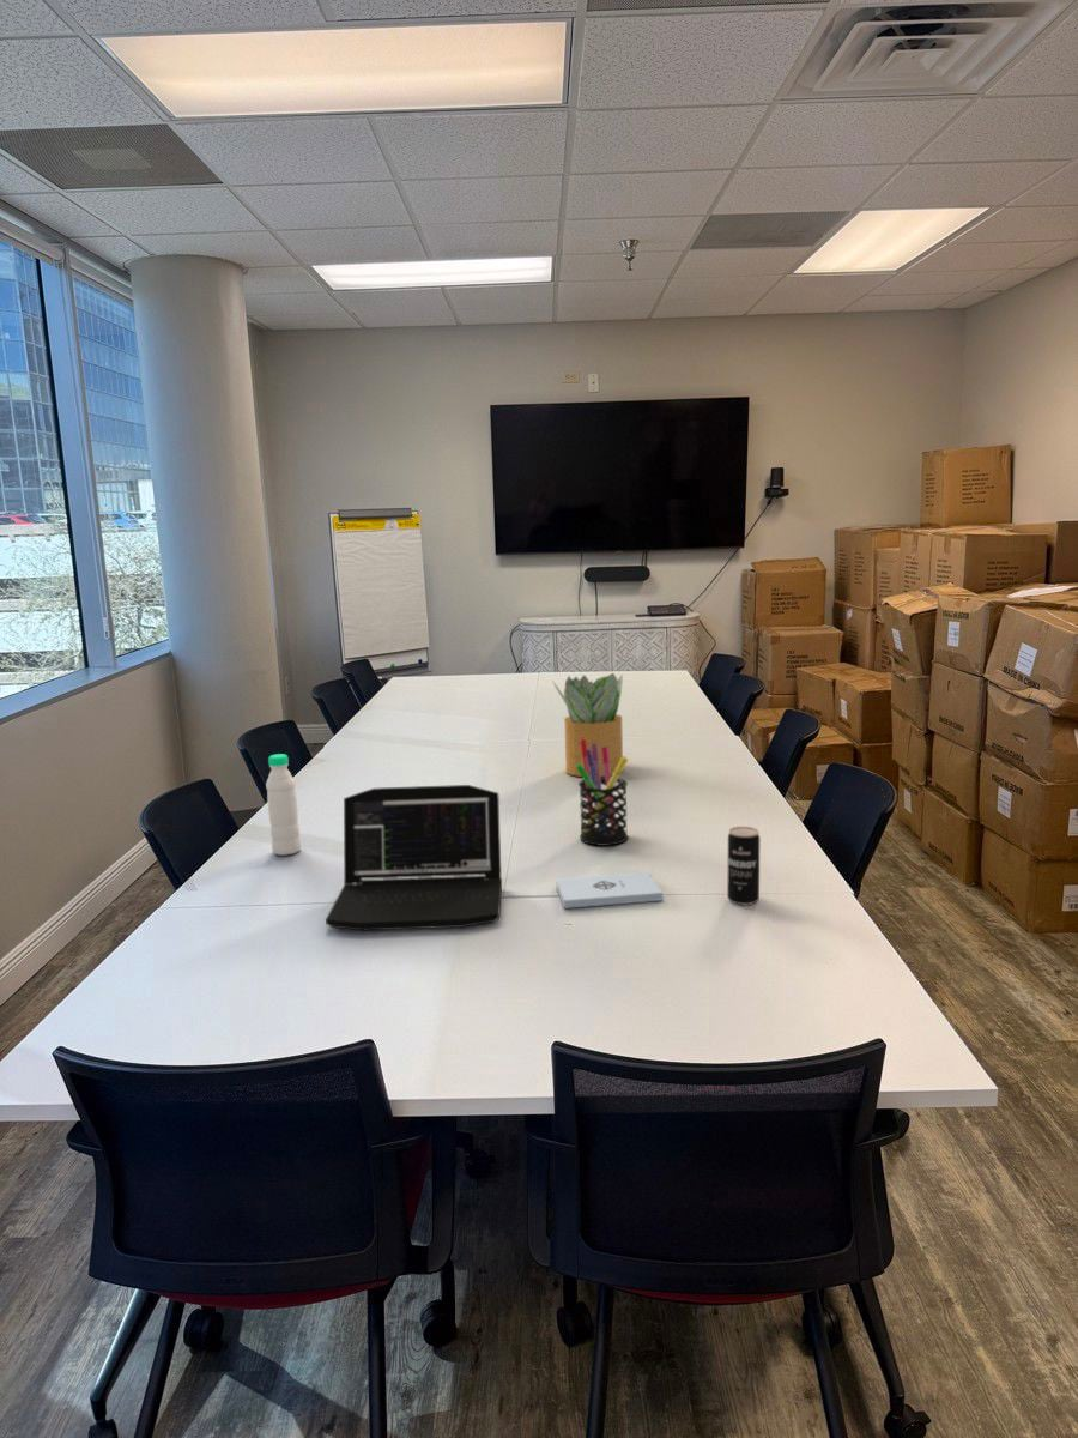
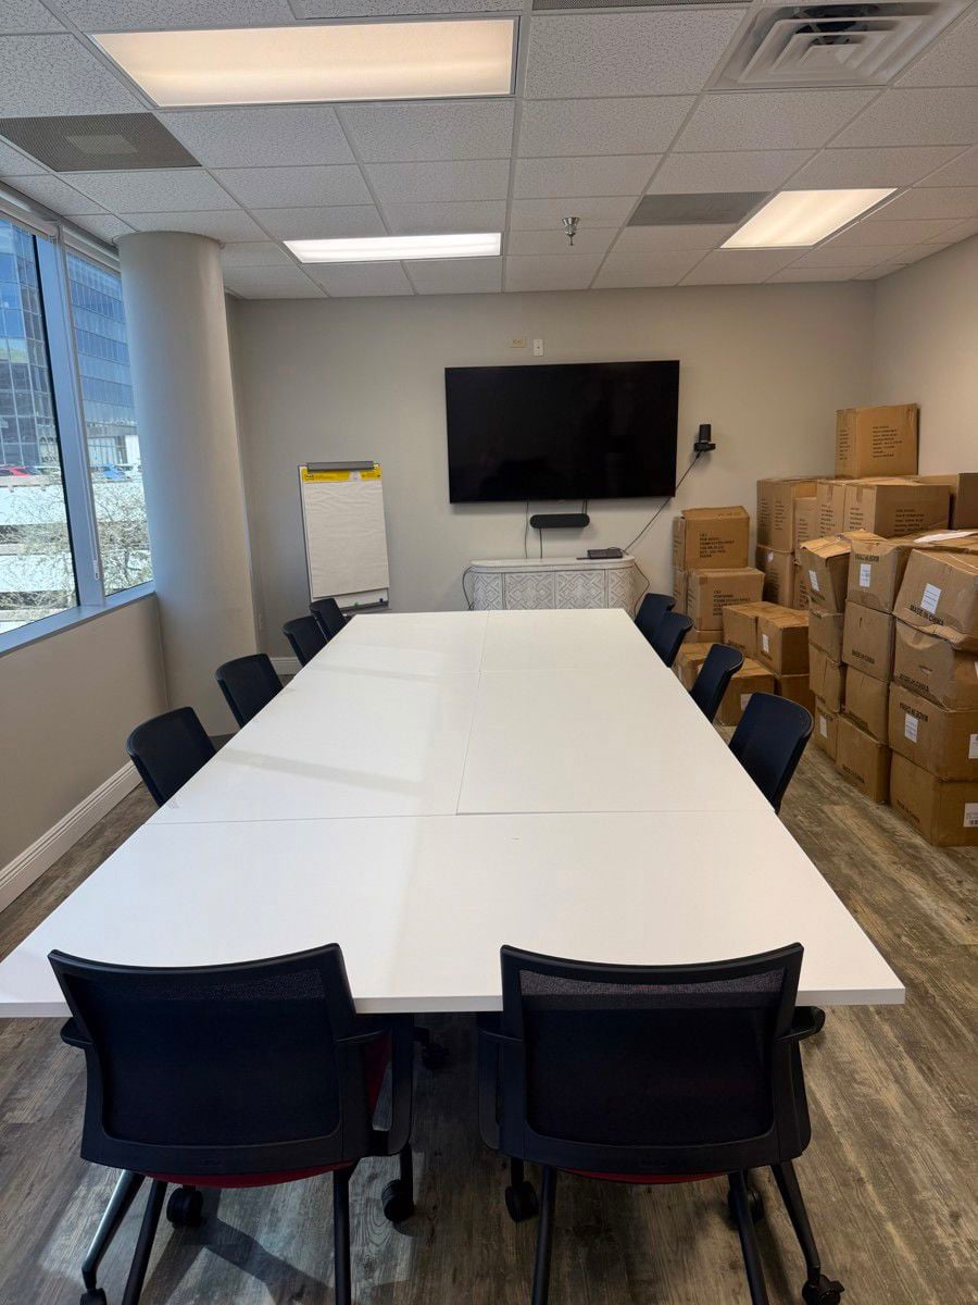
- beverage can [726,826,762,906]
- water bottle [265,753,302,857]
- pen holder [576,738,629,847]
- laptop [325,784,503,931]
- notepad [555,871,664,910]
- potted plant [552,672,624,778]
